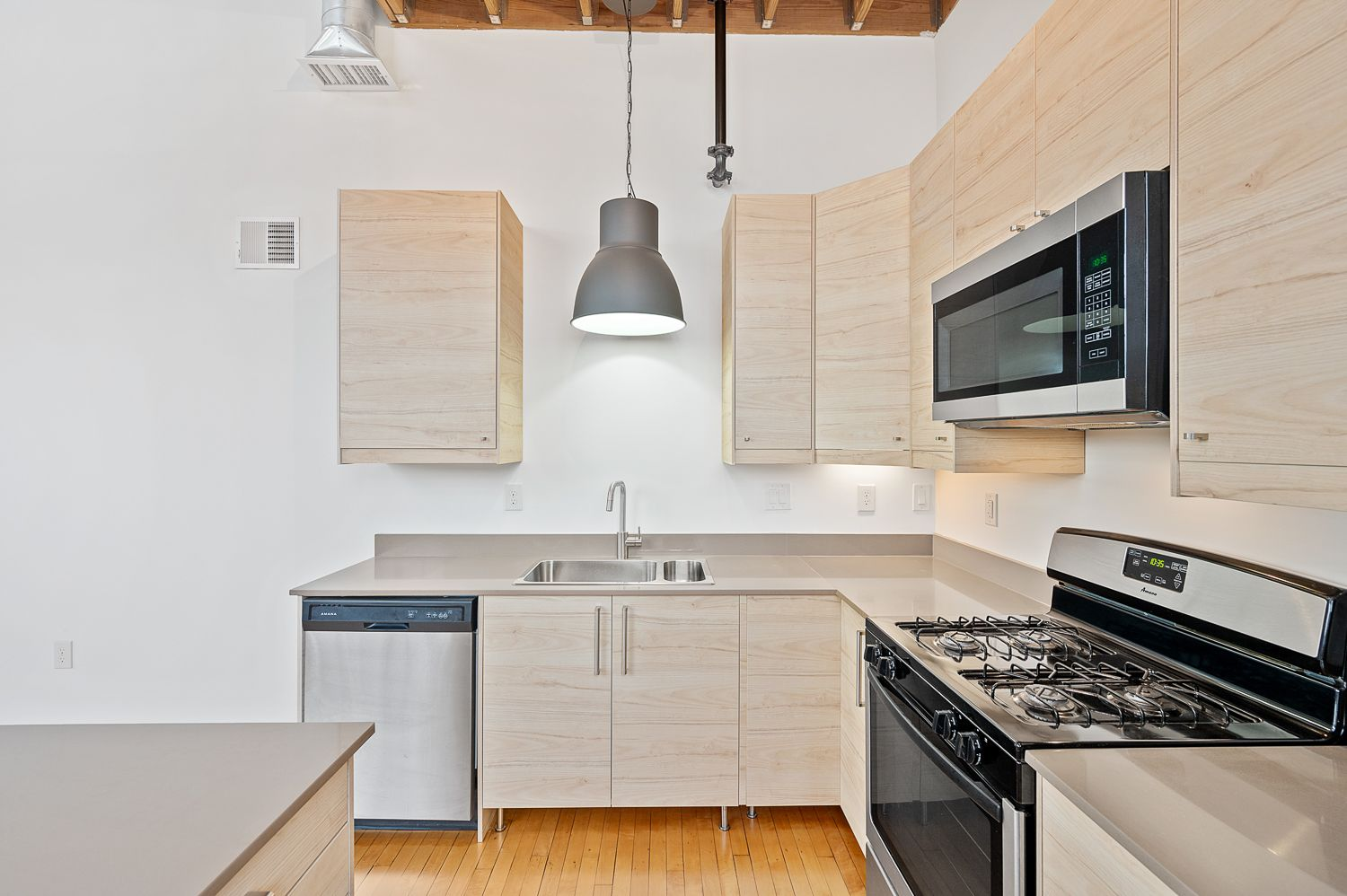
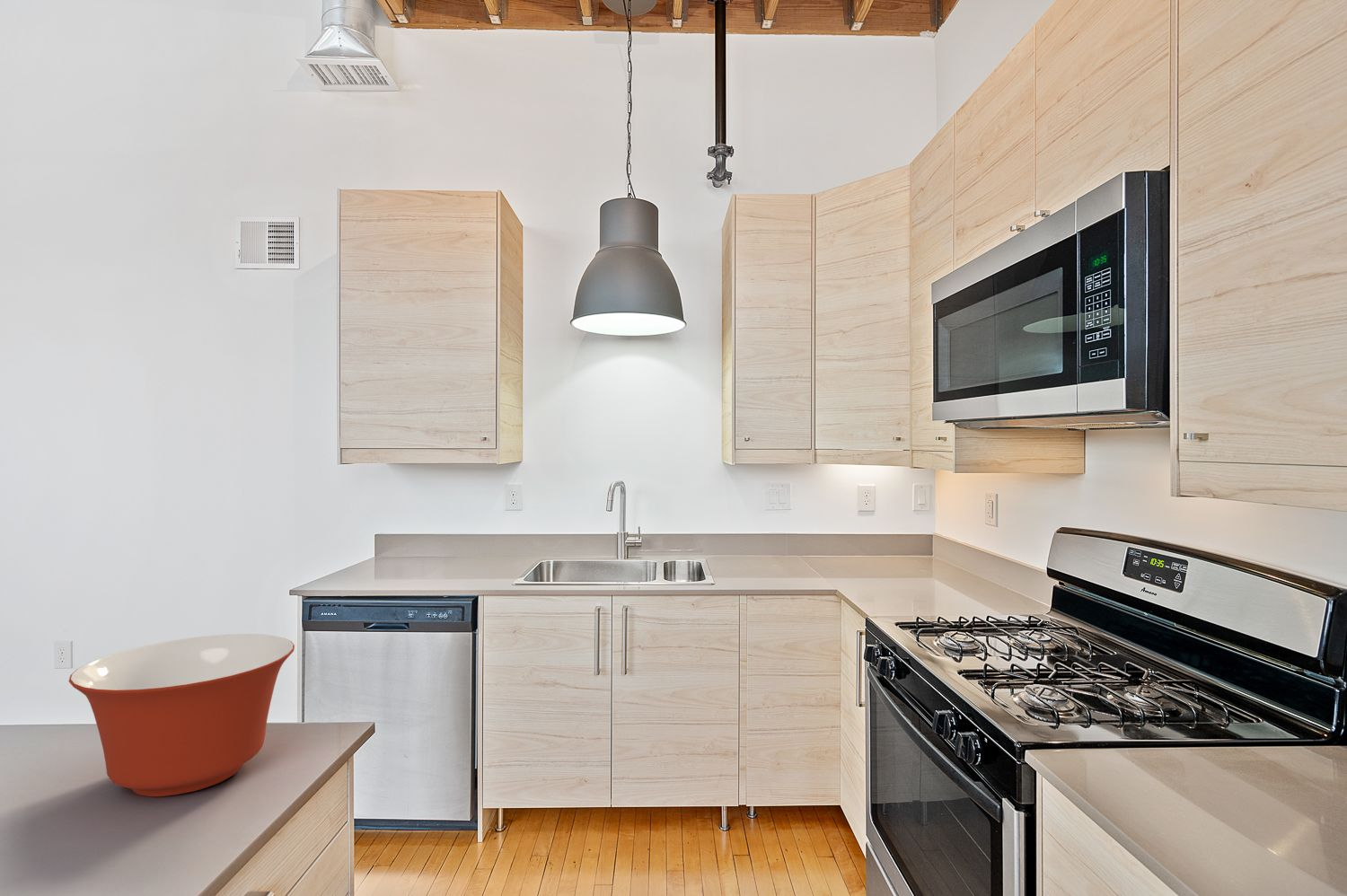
+ mixing bowl [68,633,295,798]
